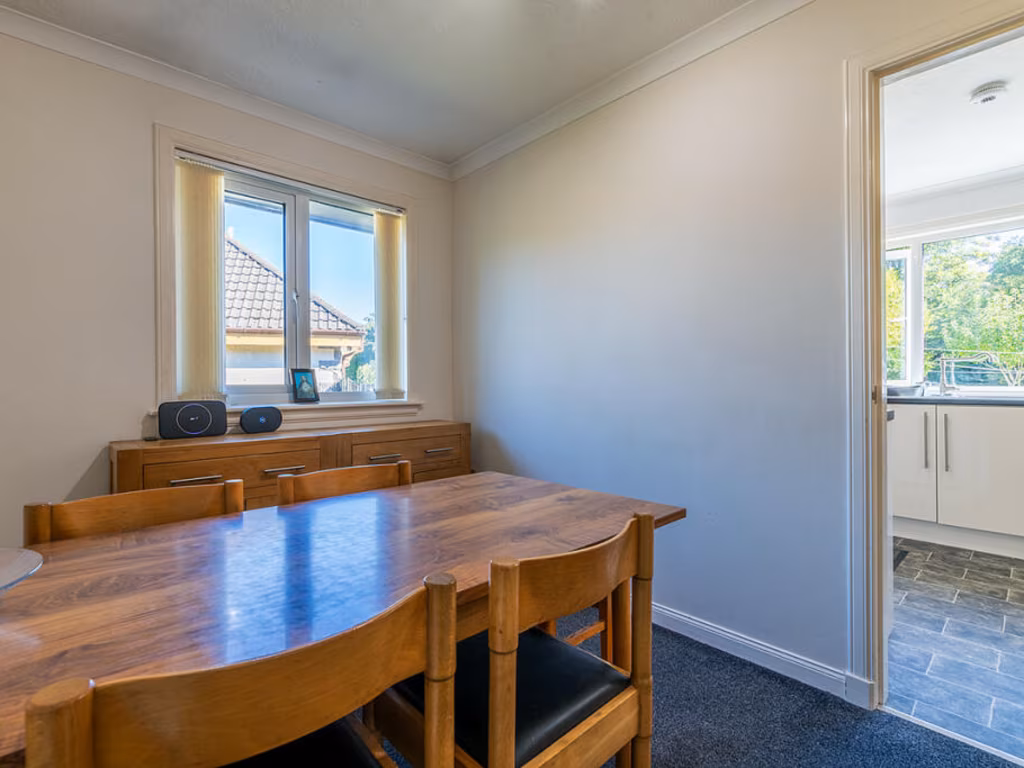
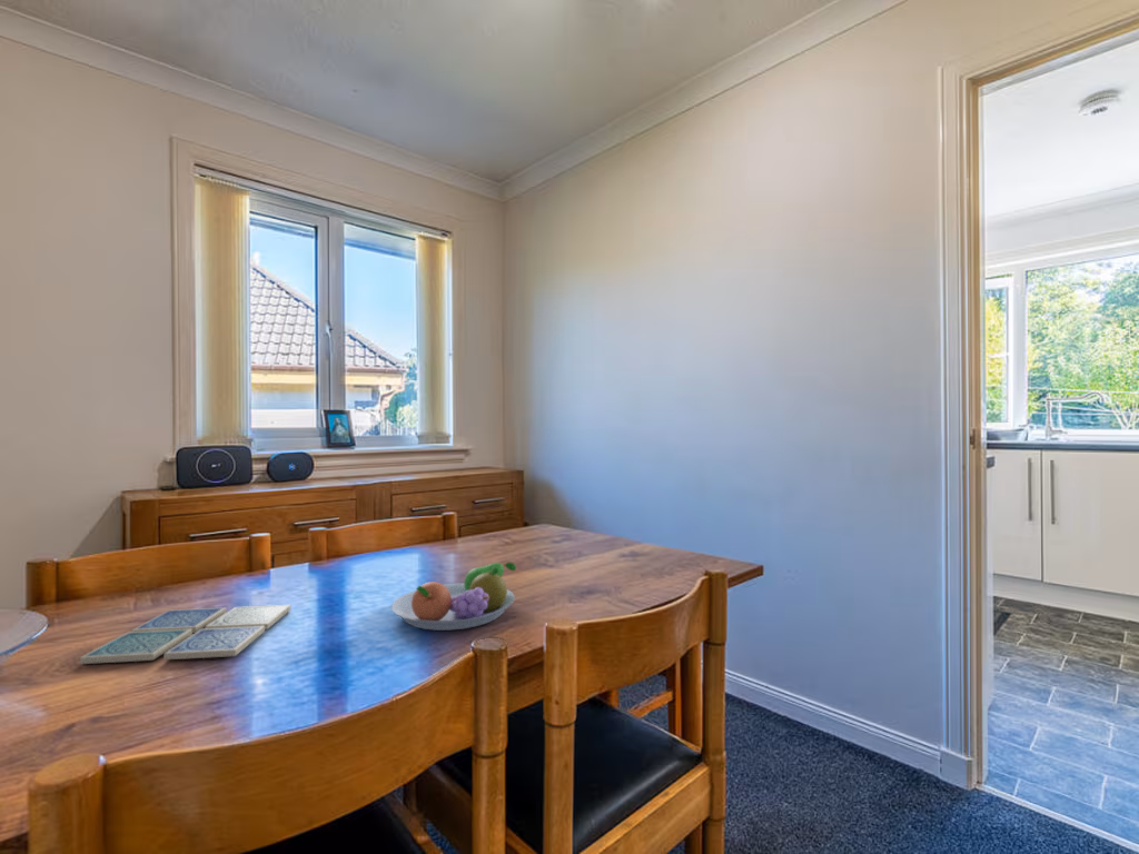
+ drink coaster [79,604,291,665]
+ fruit bowl [390,562,517,632]
